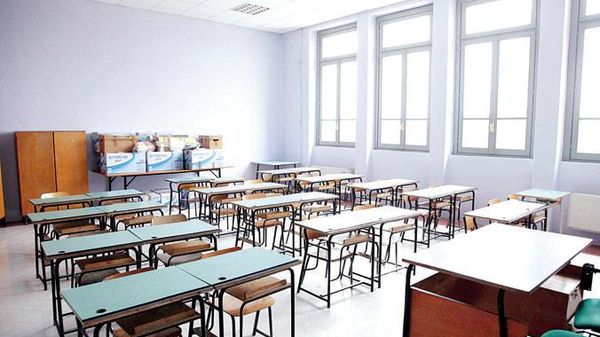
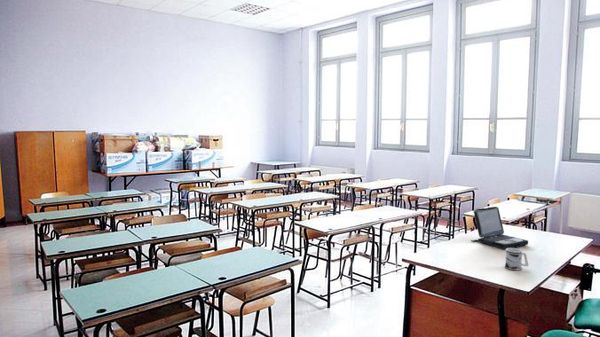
+ mug [504,247,529,271]
+ laptop [470,206,529,250]
